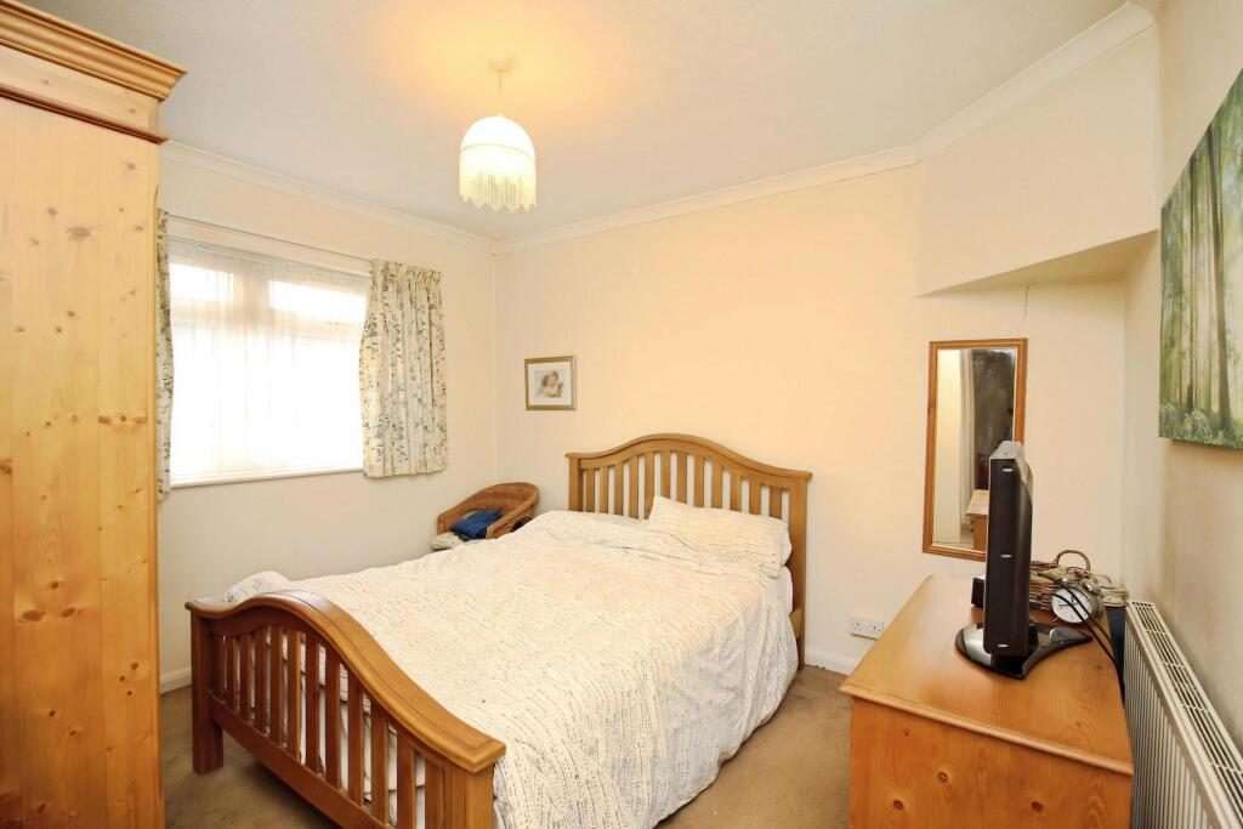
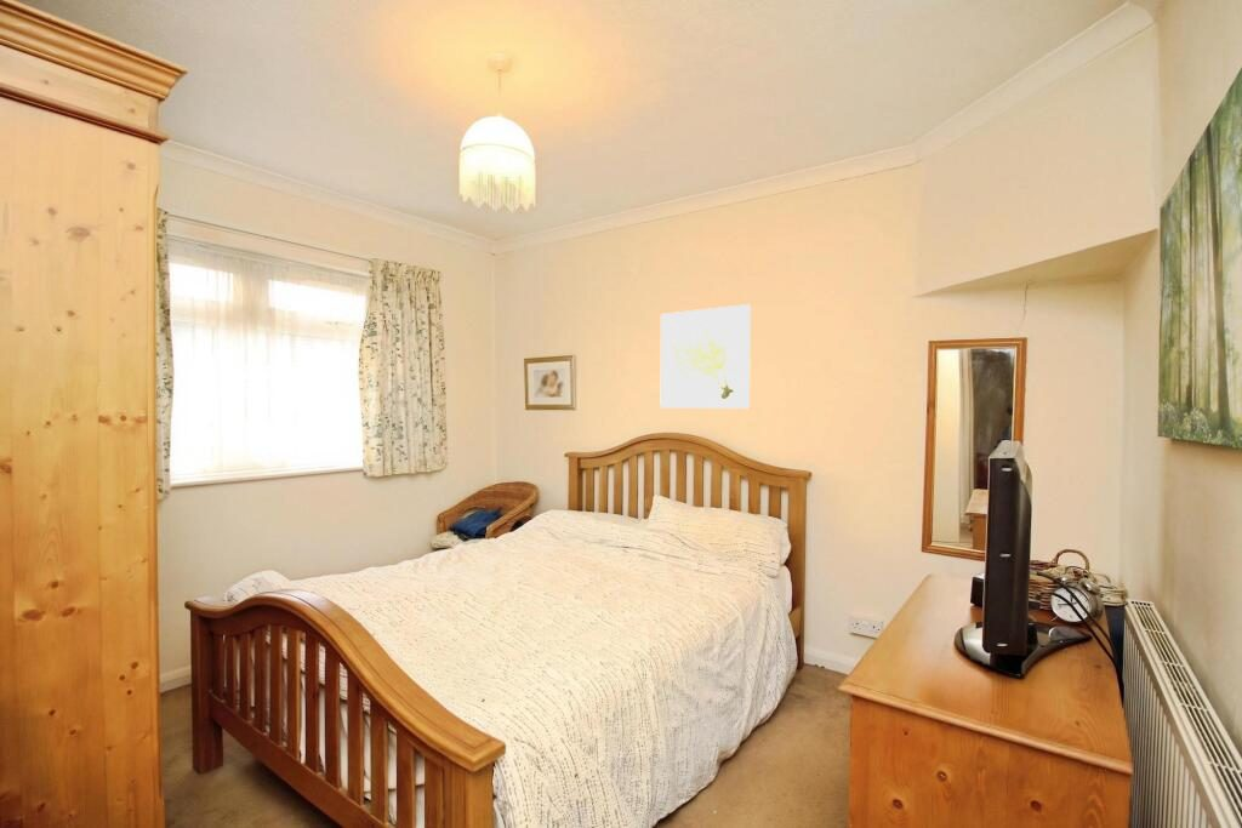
+ wall art [659,303,752,410]
